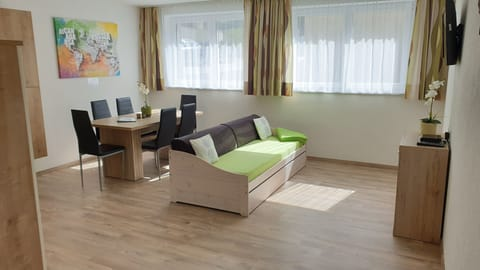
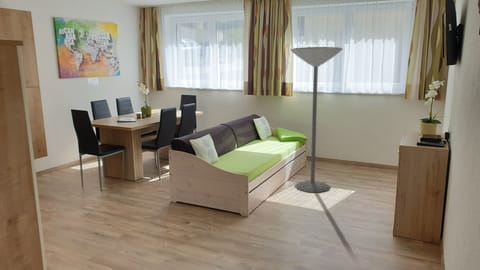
+ floor lamp [290,46,343,193]
